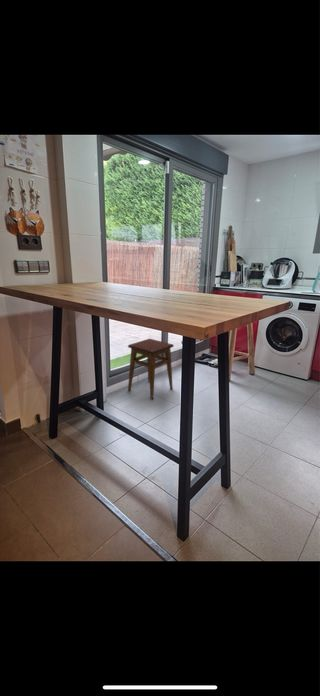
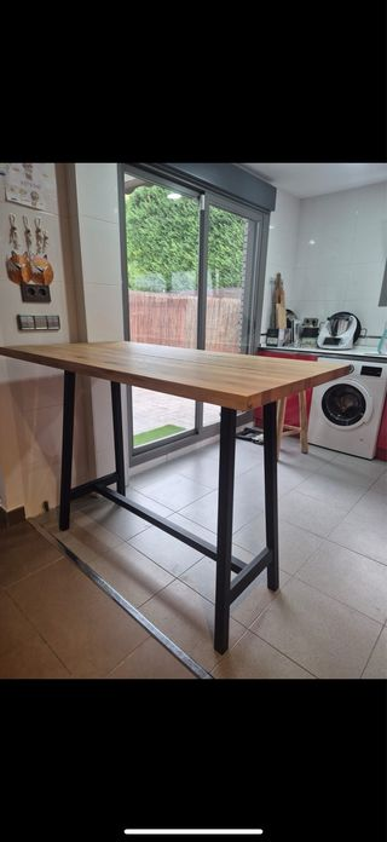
- stool [127,338,175,401]
